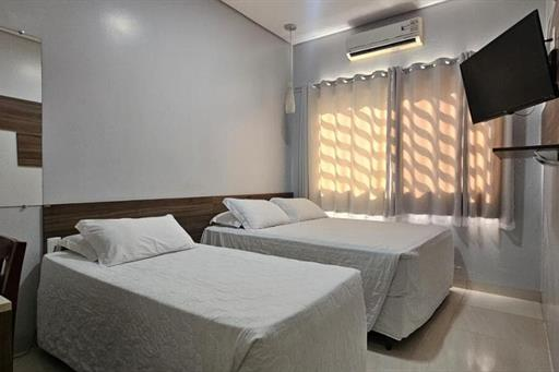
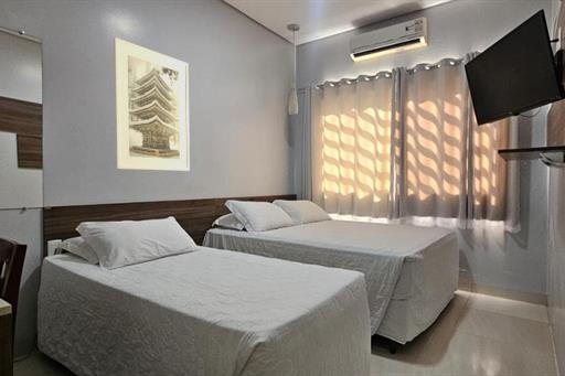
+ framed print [113,36,191,172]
